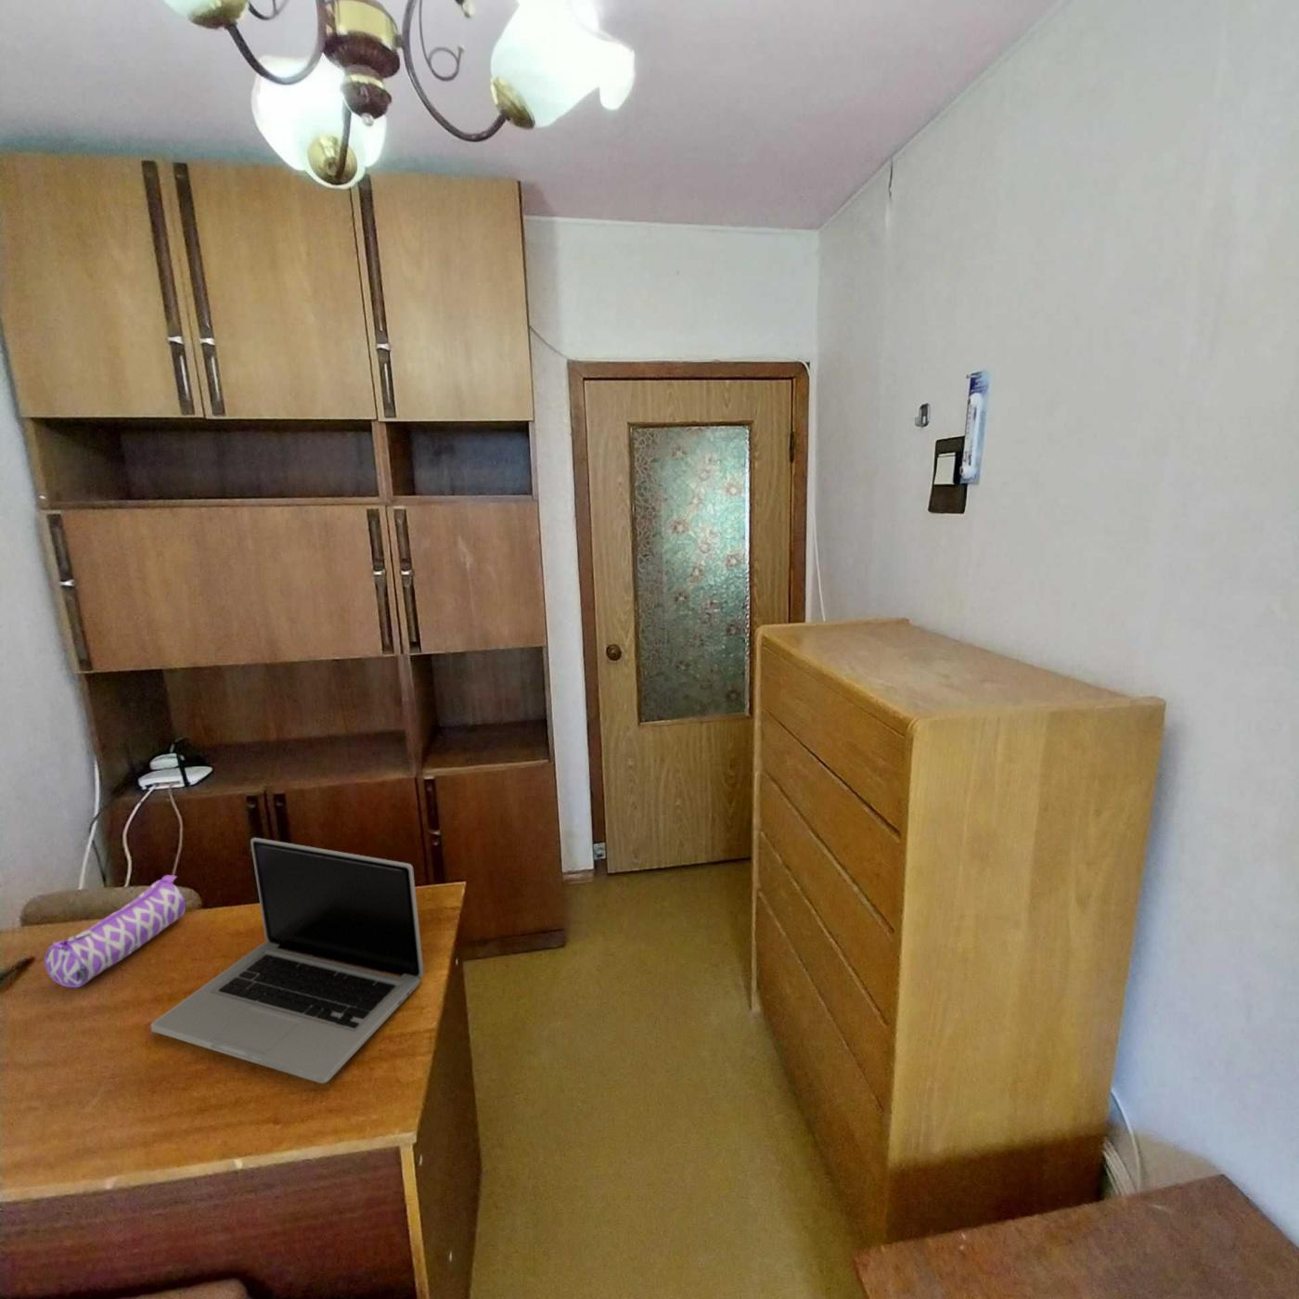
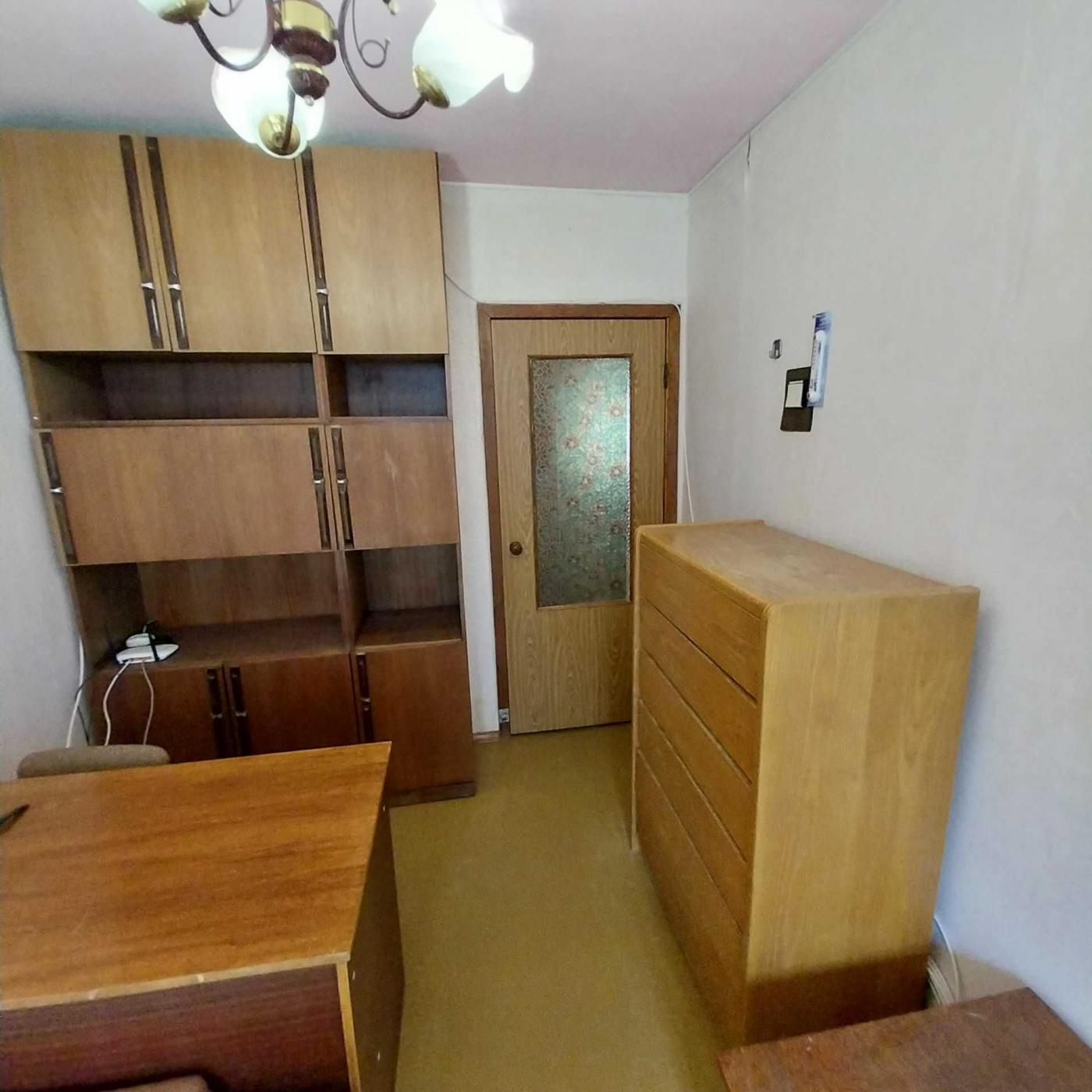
- laptop [150,837,425,1084]
- pencil case [44,874,187,989]
